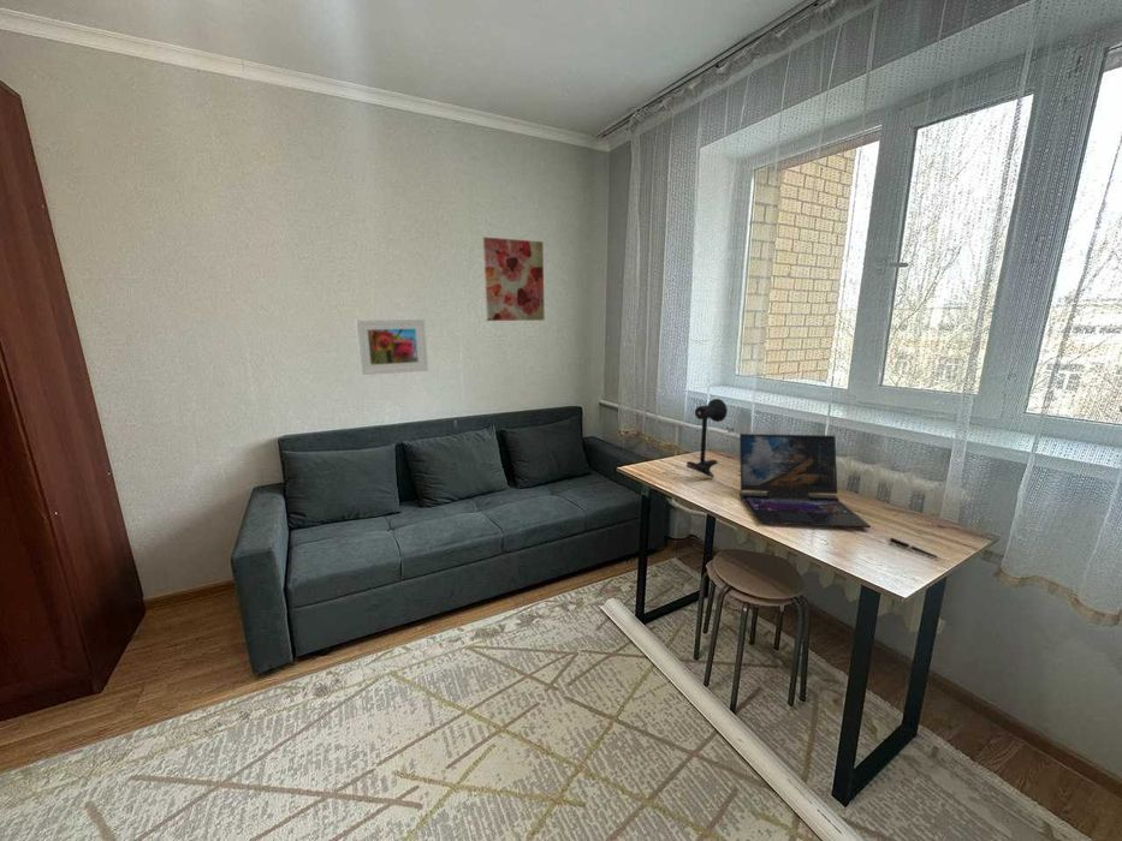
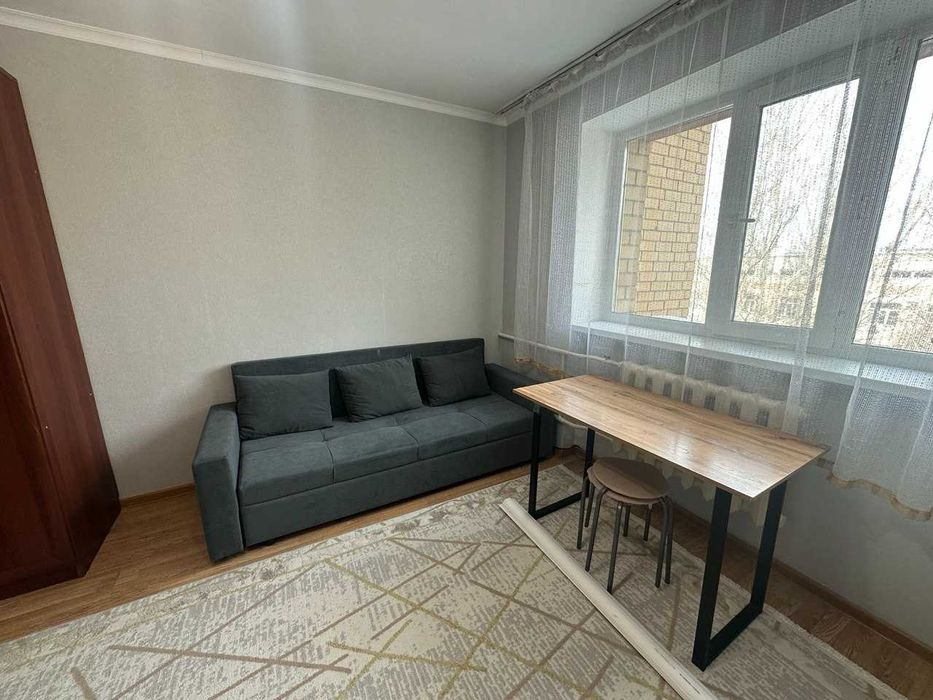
- laptop [738,433,872,529]
- wall art [482,237,546,322]
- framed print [355,318,429,376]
- pen [887,536,946,562]
- desk lamp [685,398,729,479]
